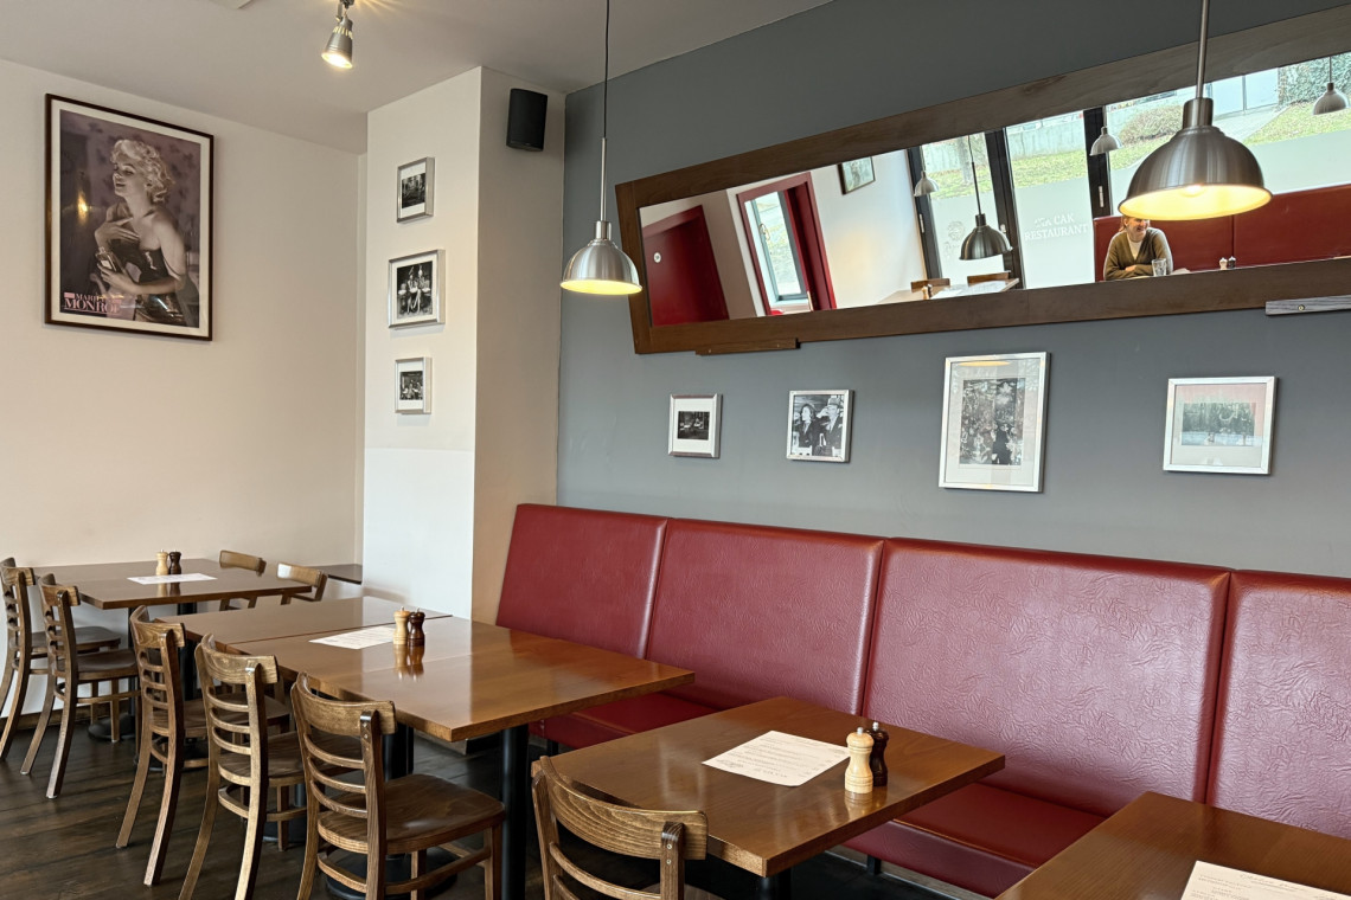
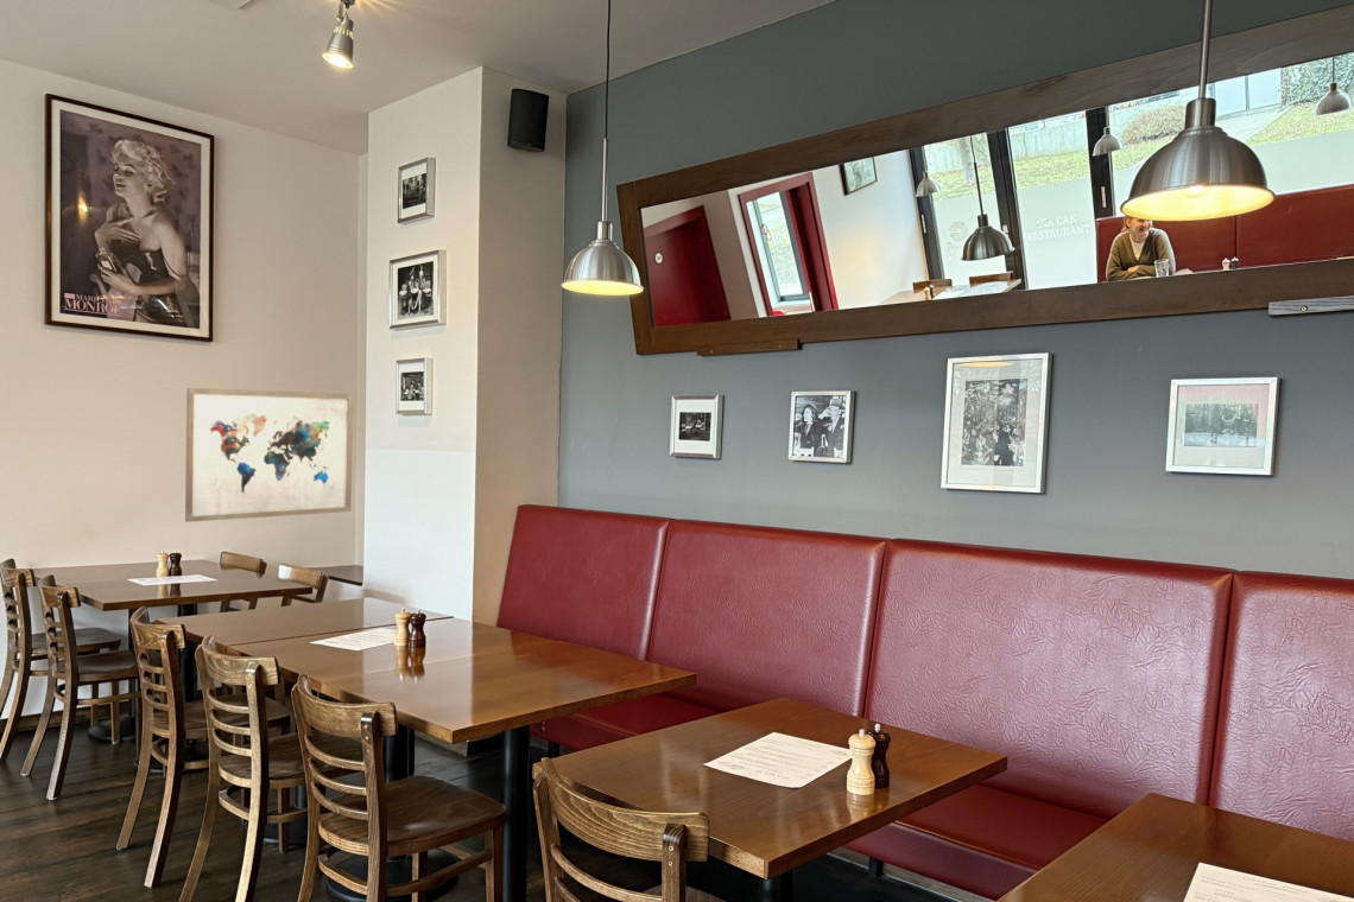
+ wall art [184,387,354,523]
